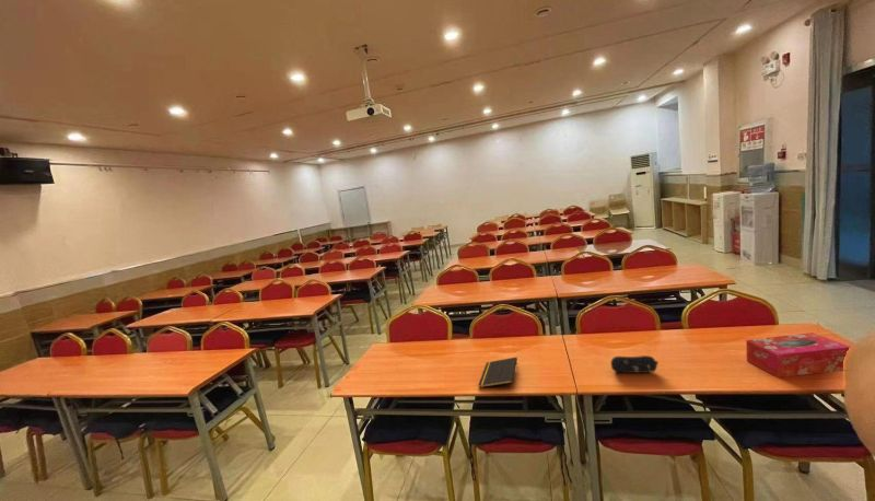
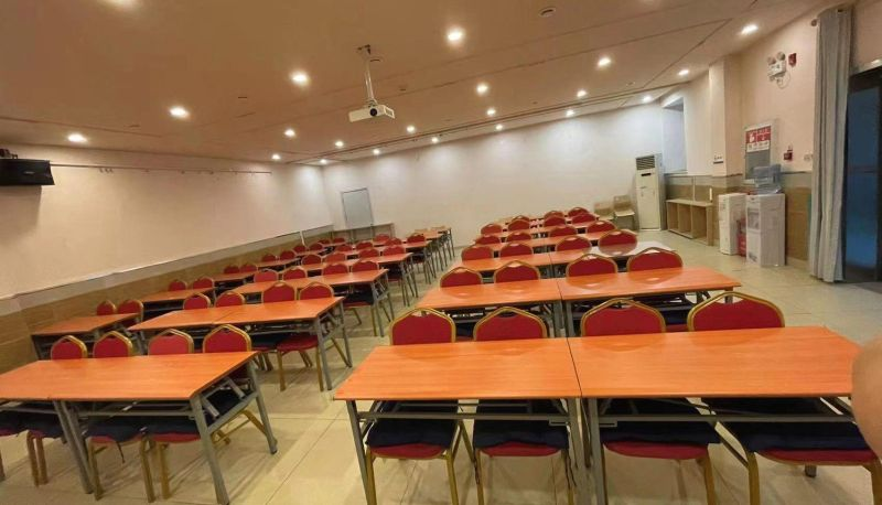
- tissue box [745,331,851,378]
- pencil case [609,354,660,374]
- notepad [478,357,518,388]
